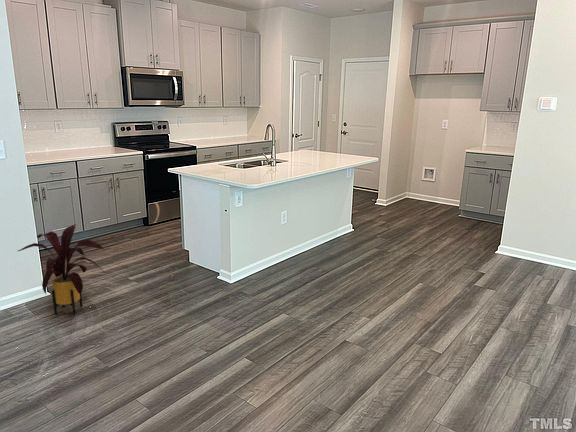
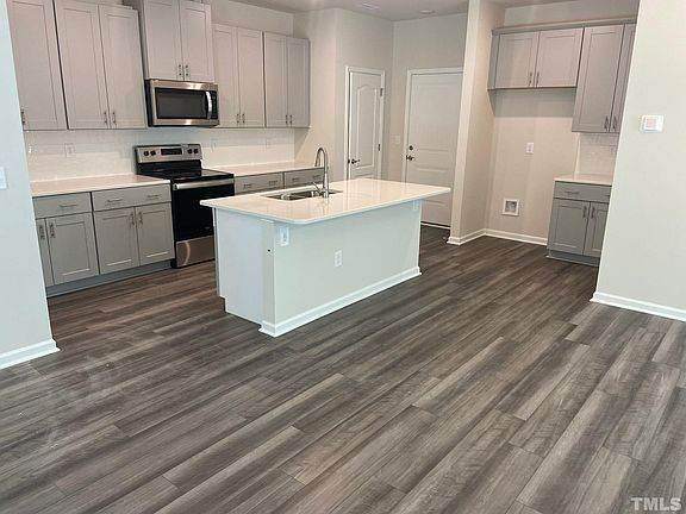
- house plant [17,224,106,316]
